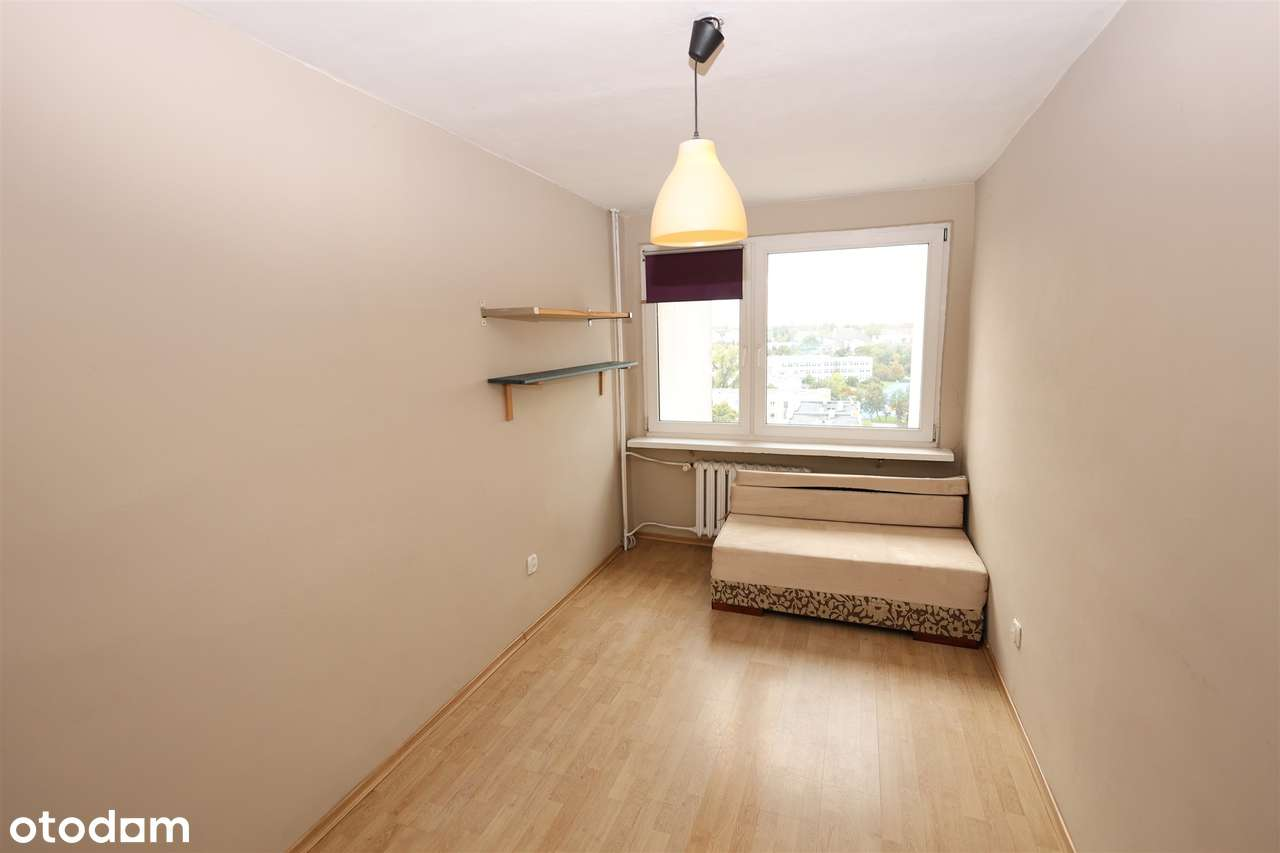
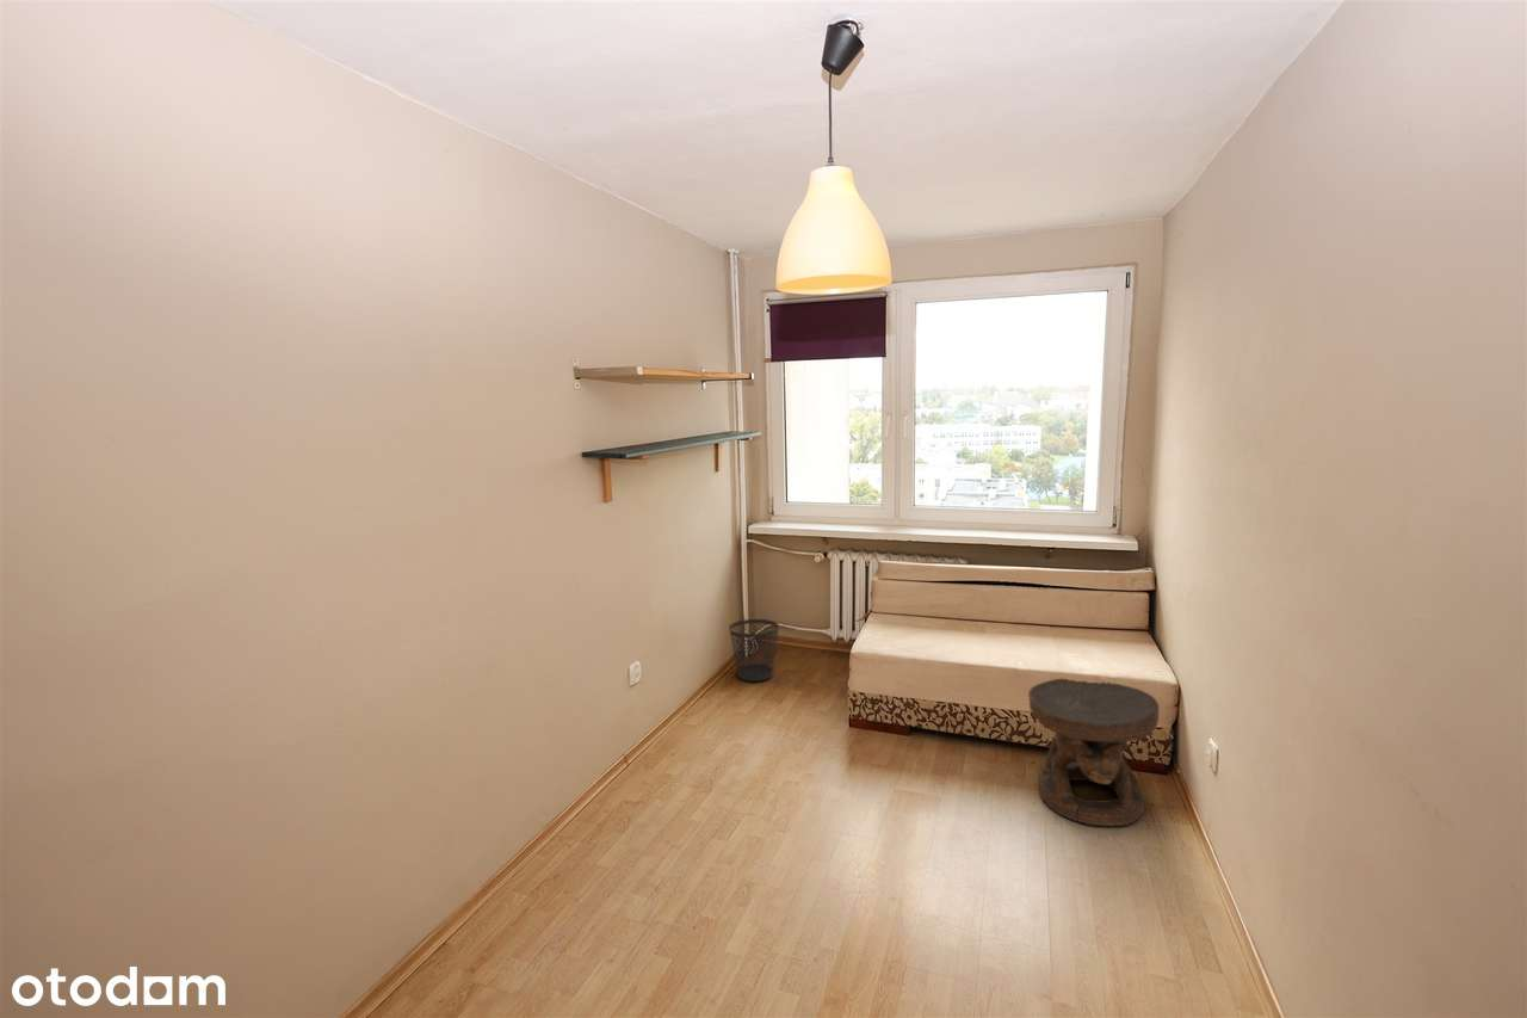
+ side table [1027,678,1161,827]
+ wastebasket [728,618,780,683]
